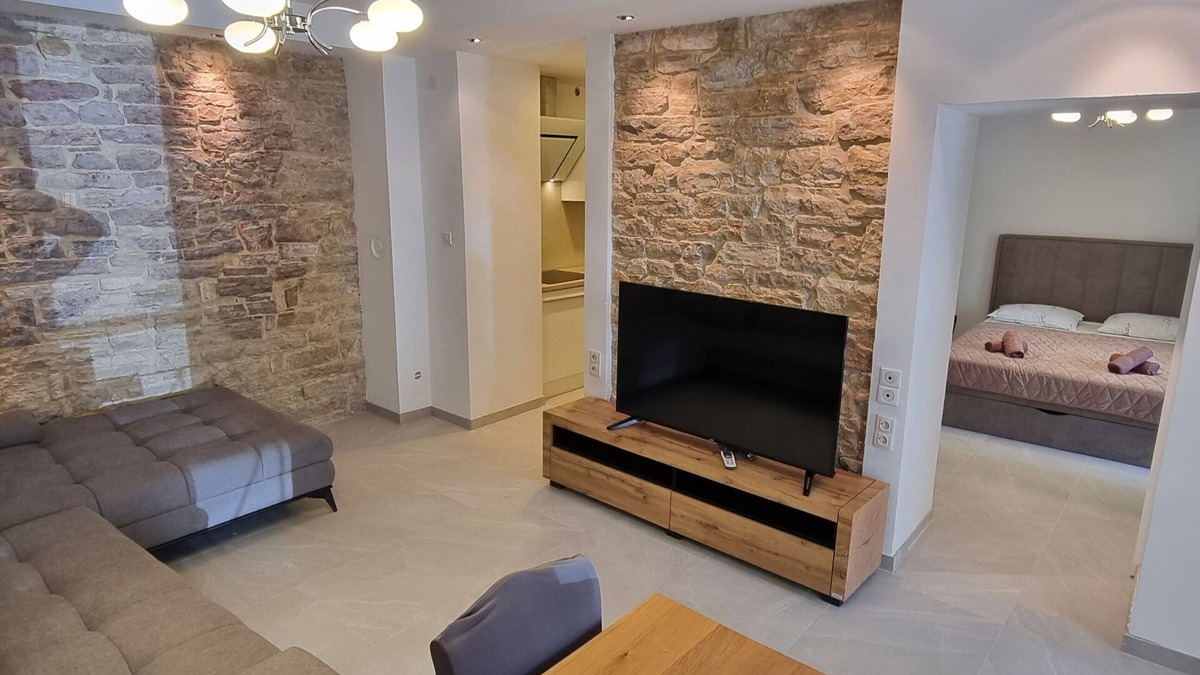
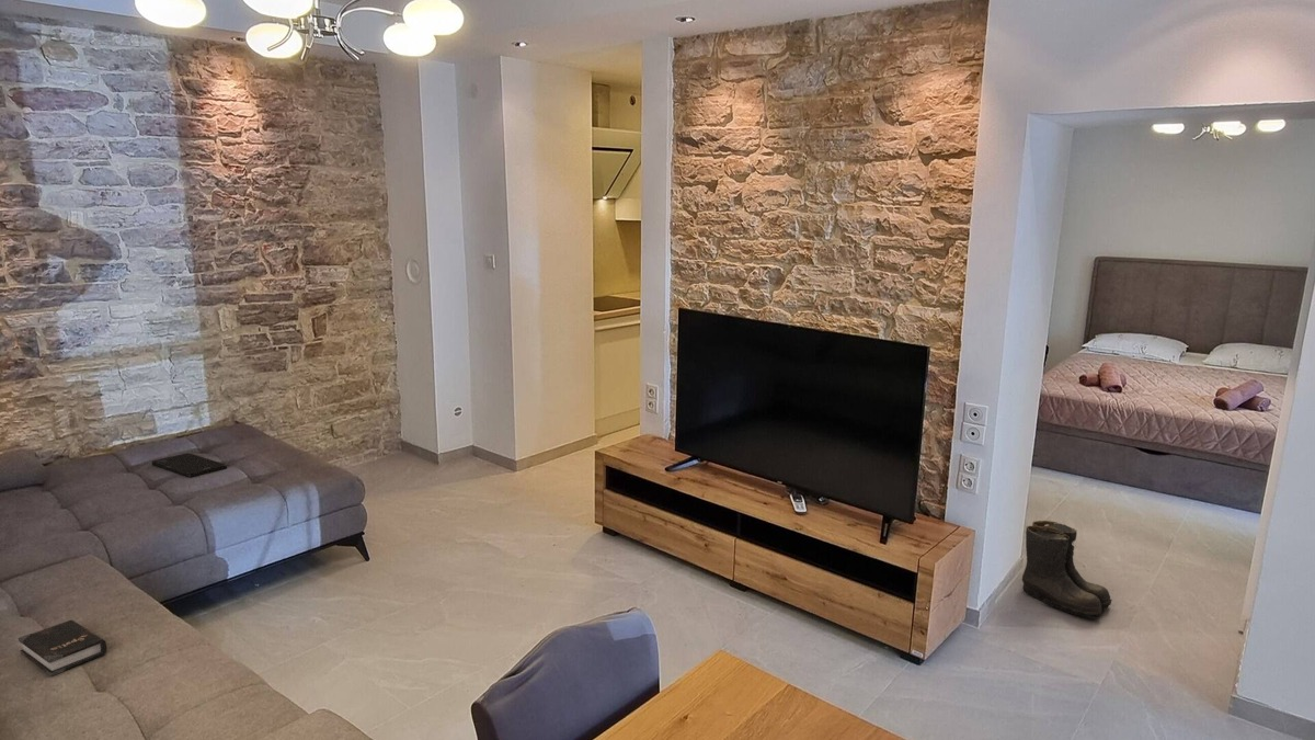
+ boots [1021,520,1113,621]
+ smartphone [151,452,228,478]
+ hardback book [18,619,107,678]
